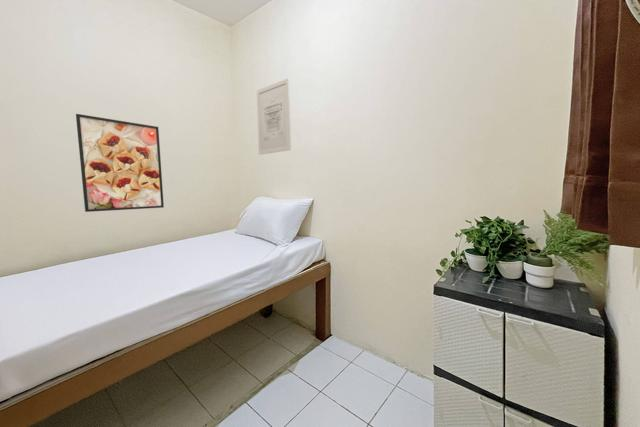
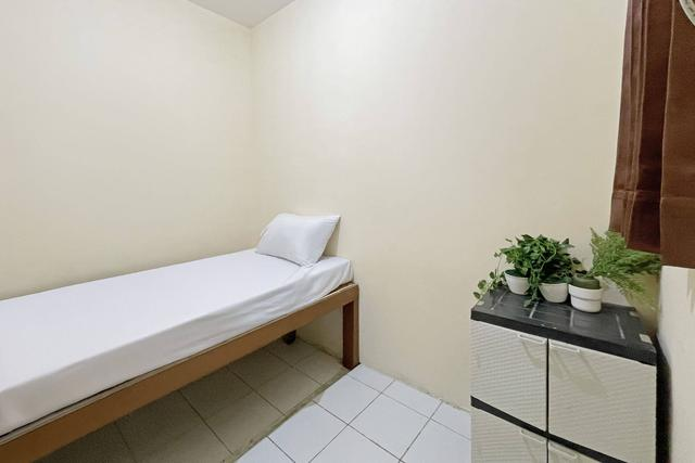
- wall art [256,77,292,156]
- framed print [75,113,165,213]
